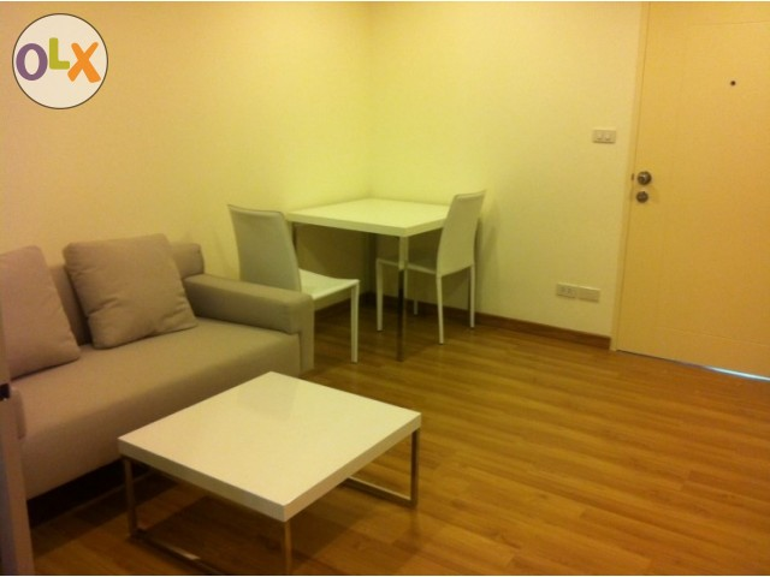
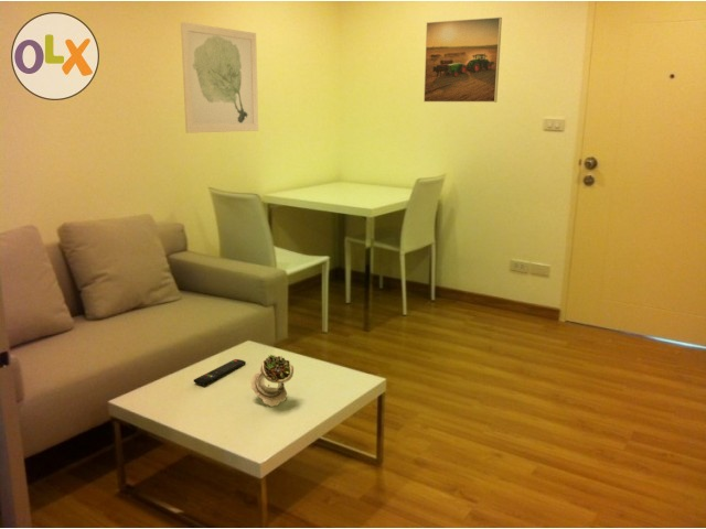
+ remote control [193,358,247,387]
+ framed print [422,17,503,104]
+ succulent plant [249,354,295,408]
+ wall art [180,21,259,134]
